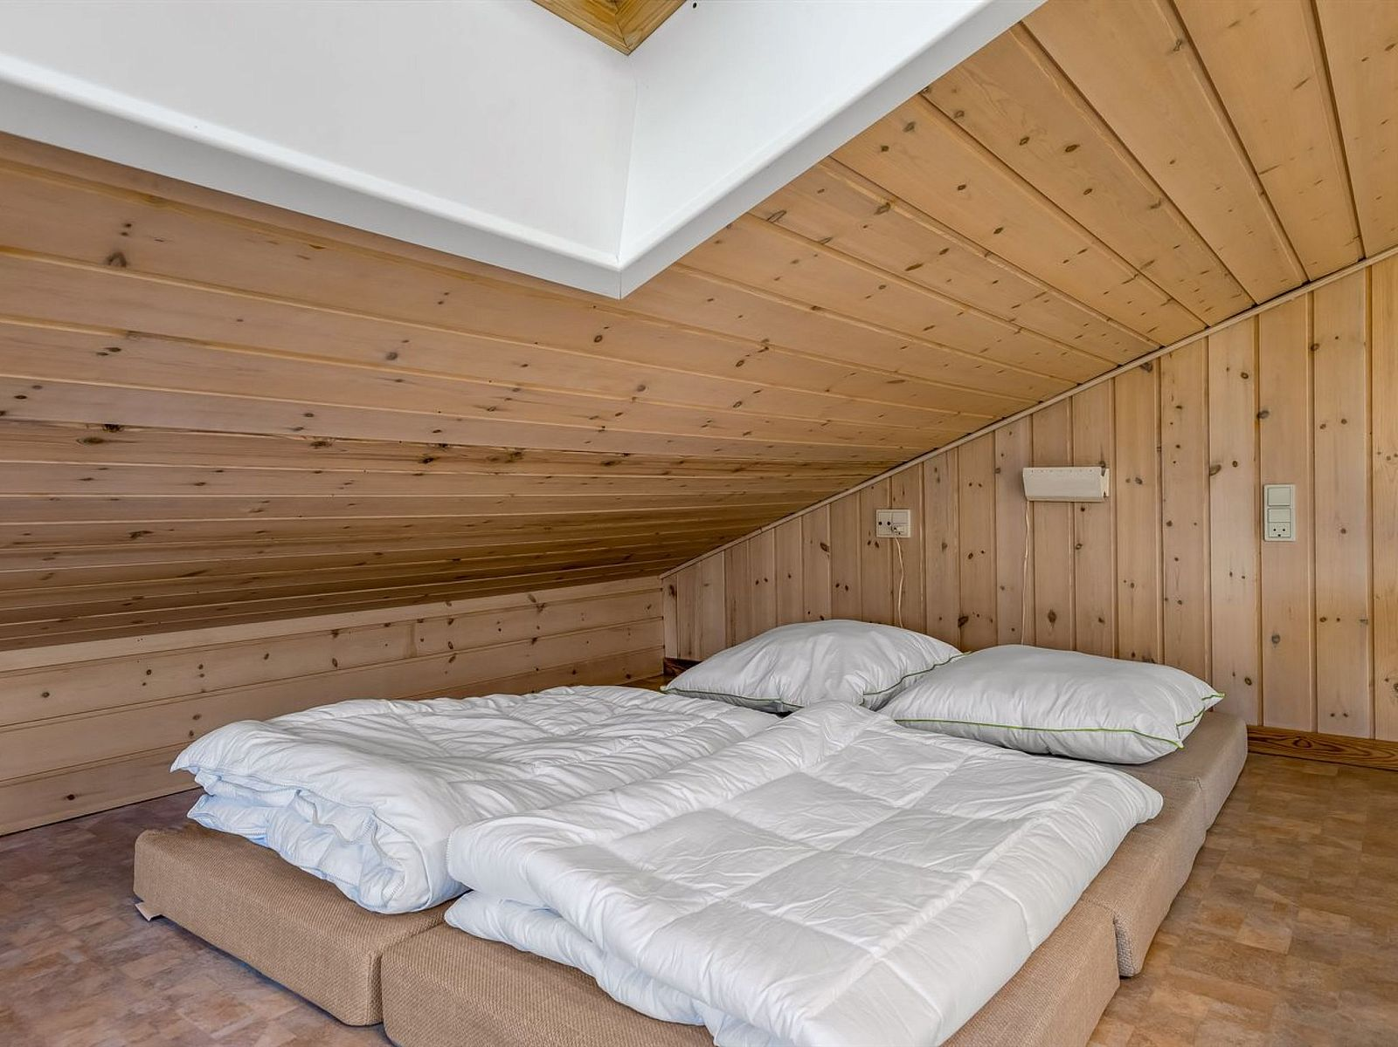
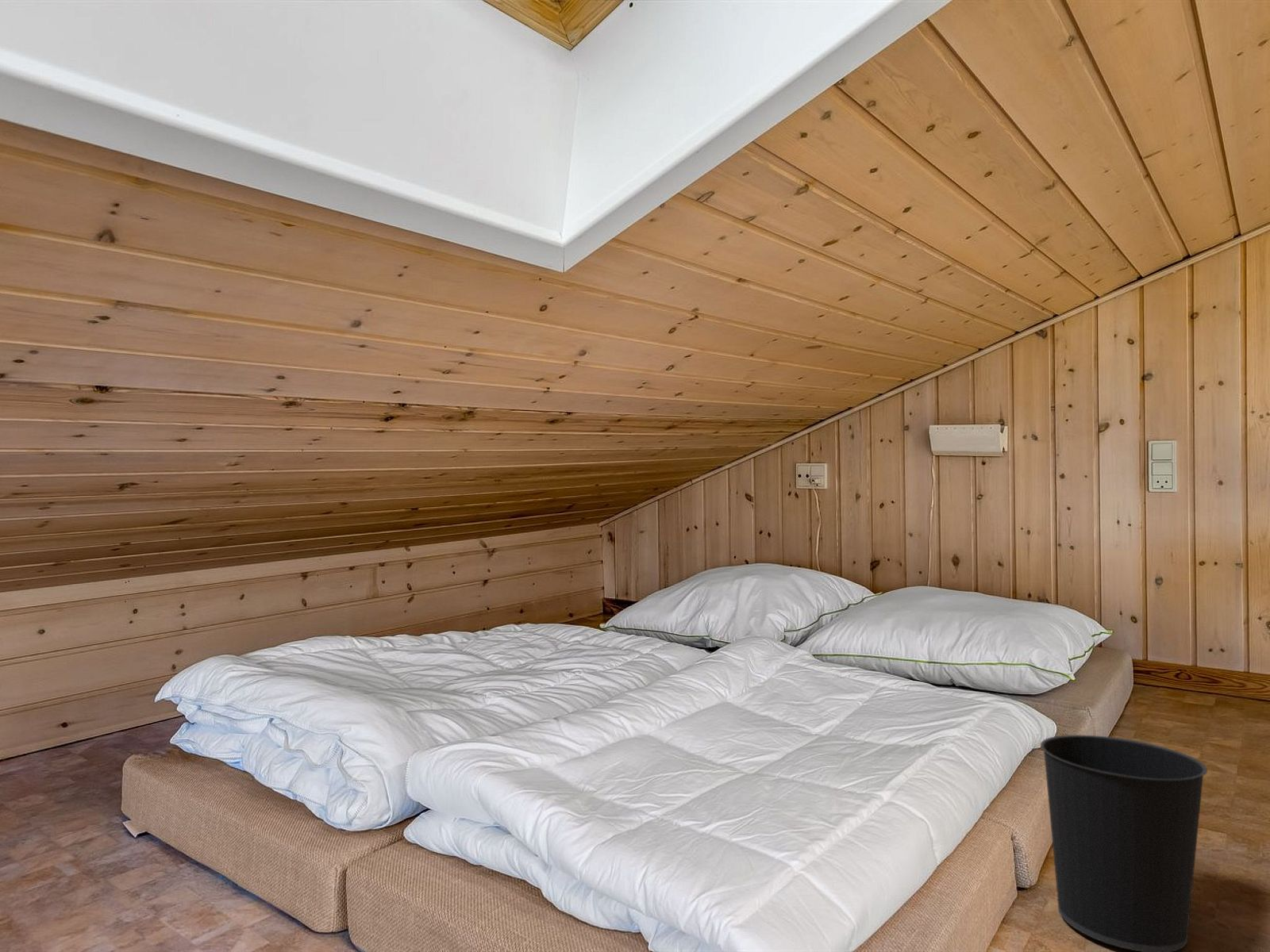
+ wastebasket [1040,734,1208,952]
